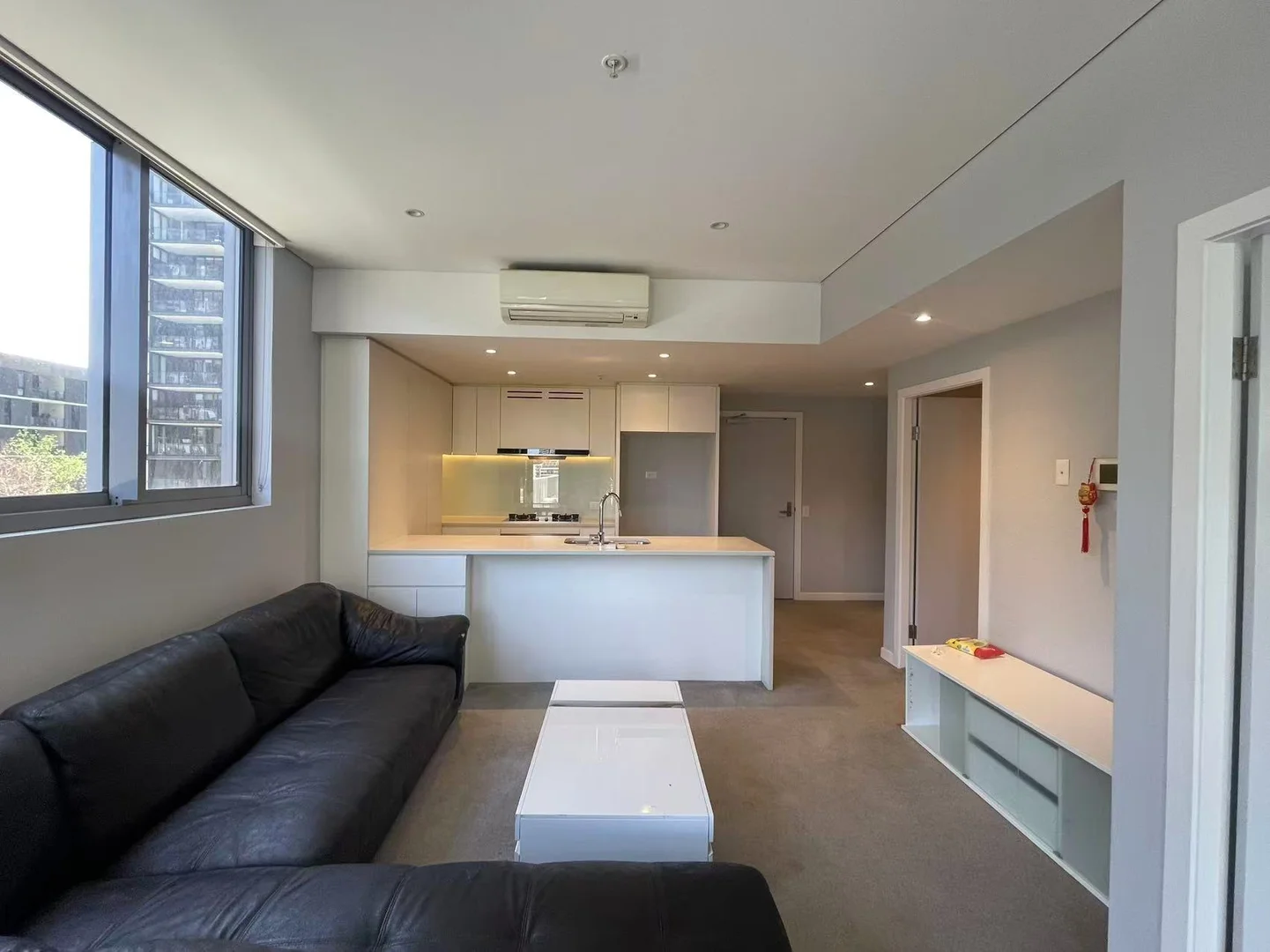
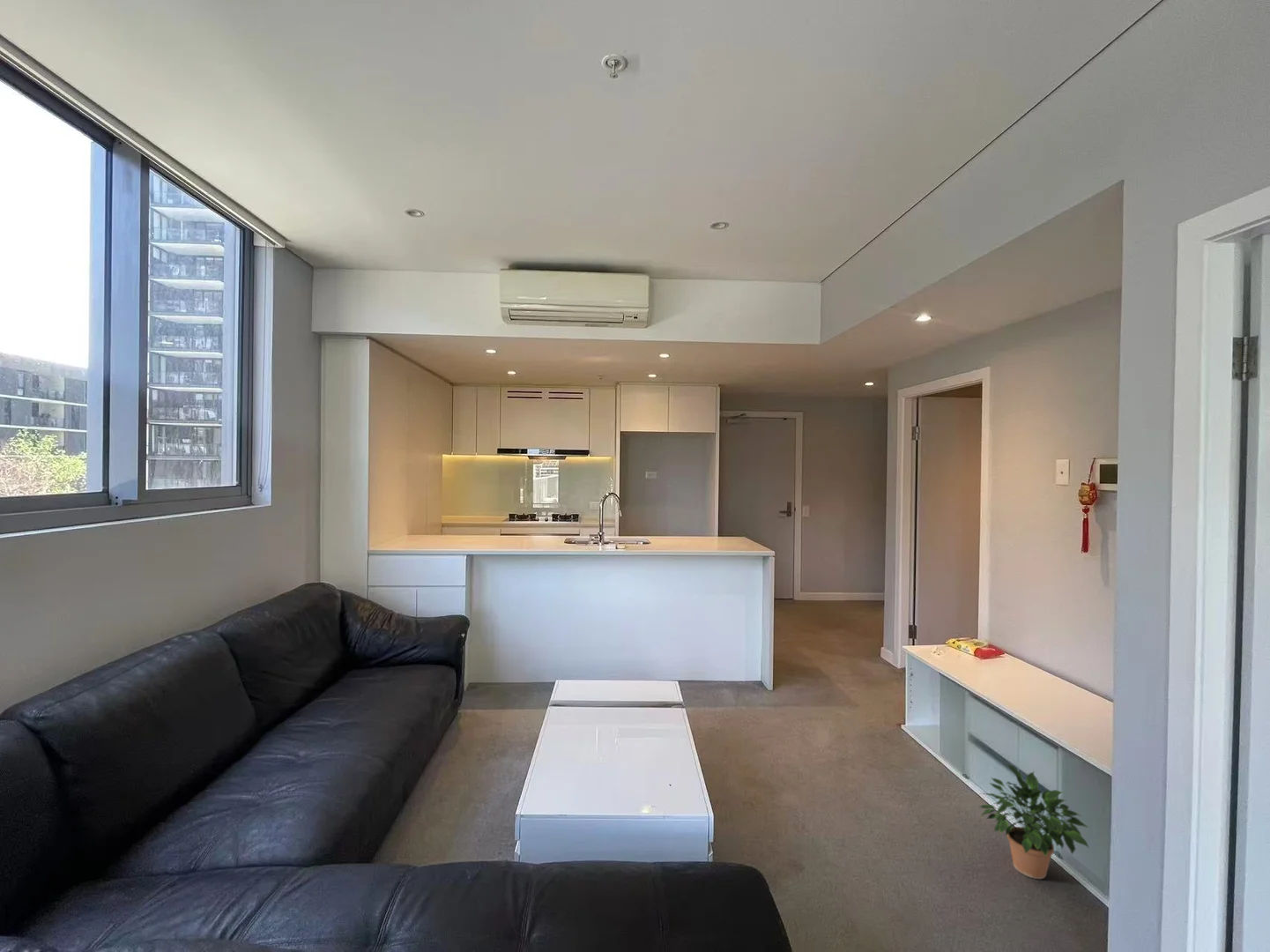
+ potted plant [978,762,1090,880]
